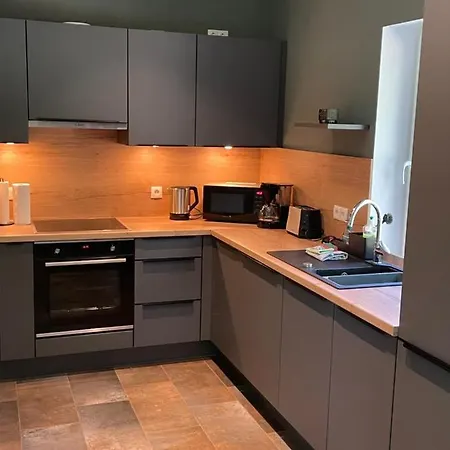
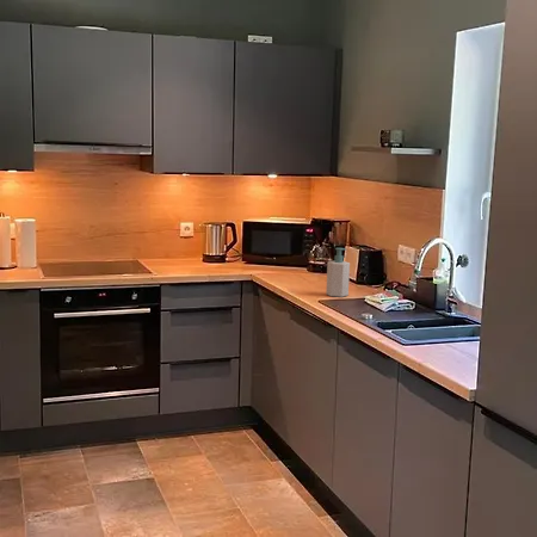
+ soap bottle [325,247,351,298]
